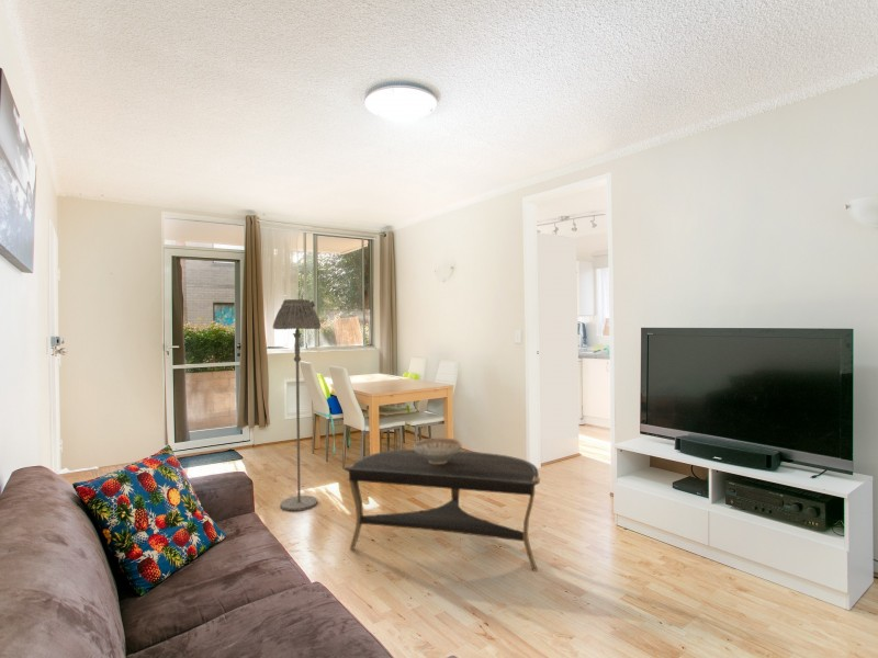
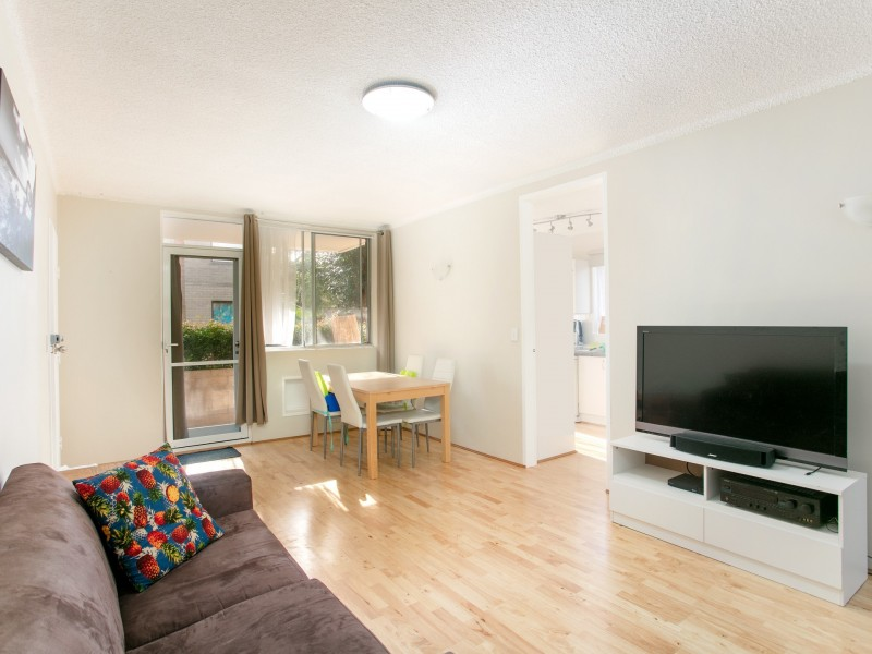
- floor lamp [272,298,322,512]
- coffee table [344,449,541,572]
- decorative bowl [414,436,463,464]
